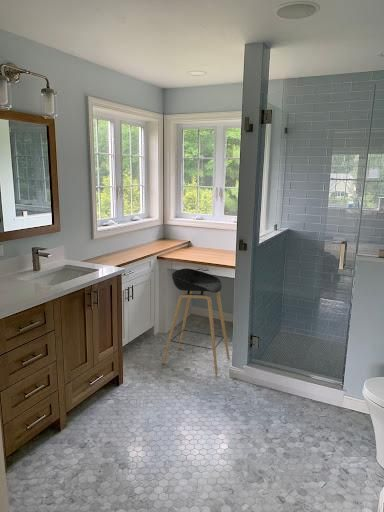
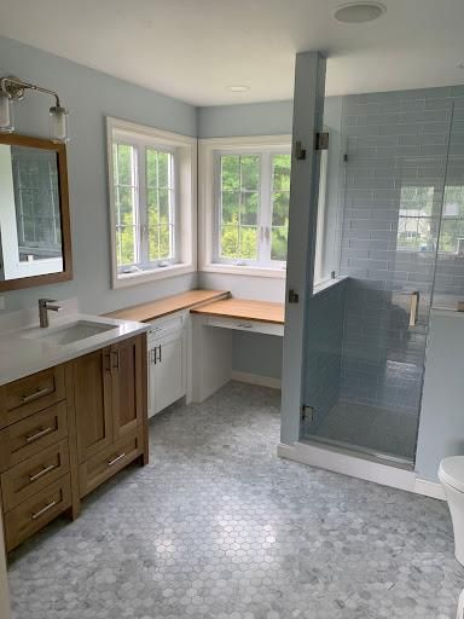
- stool [161,267,231,376]
